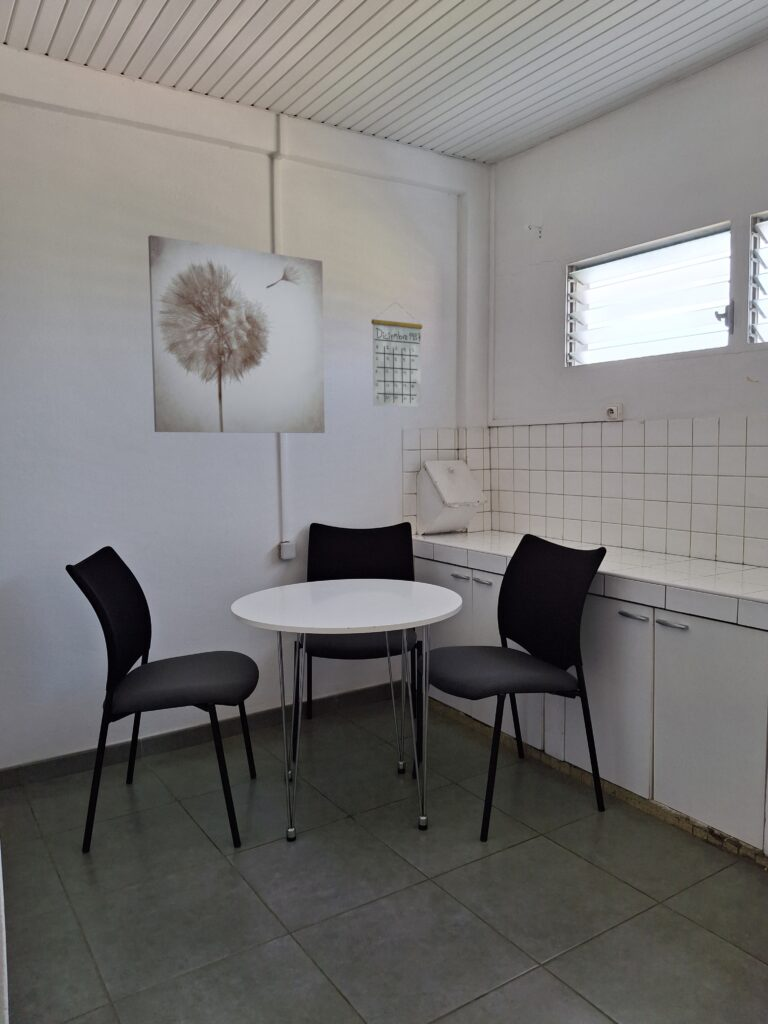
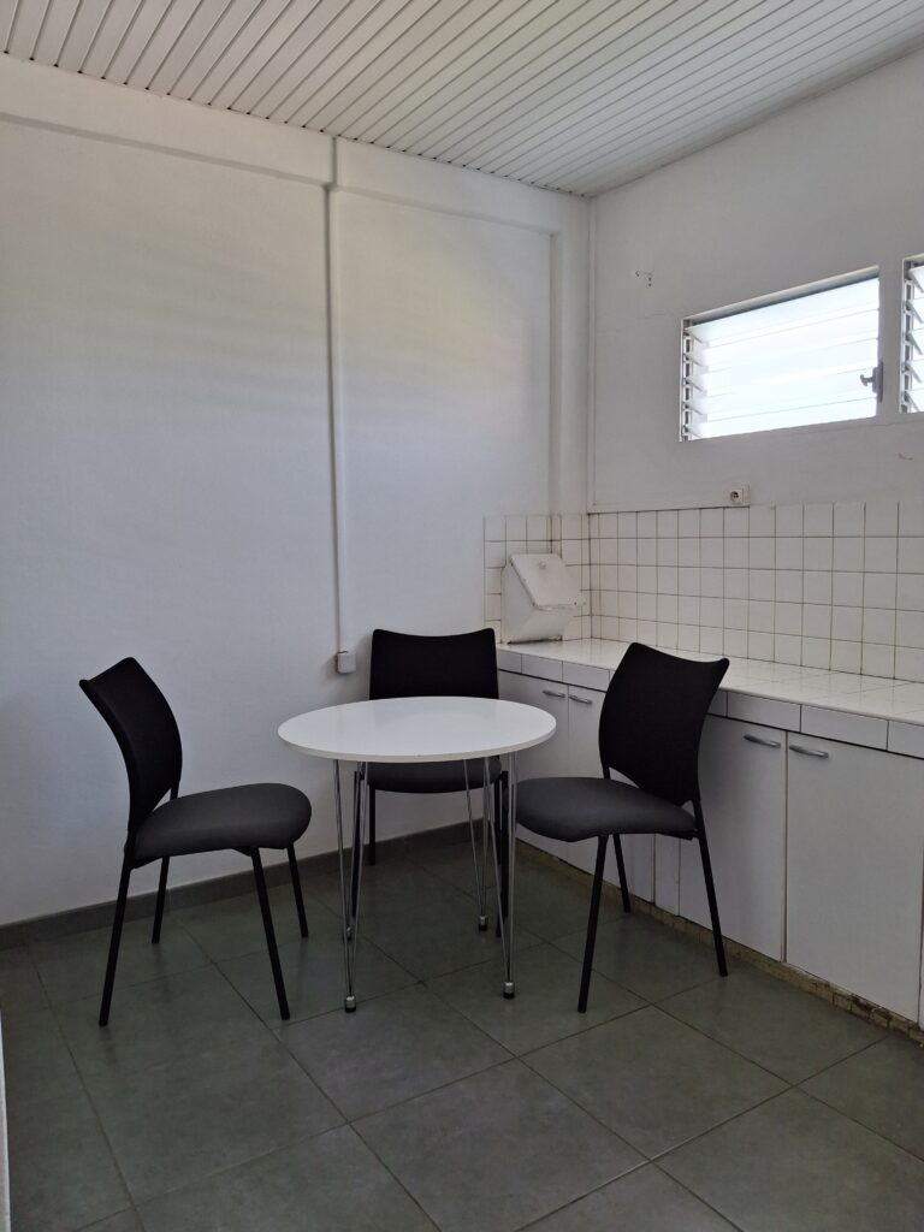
- calendar [370,302,423,408]
- wall art [147,234,326,434]
